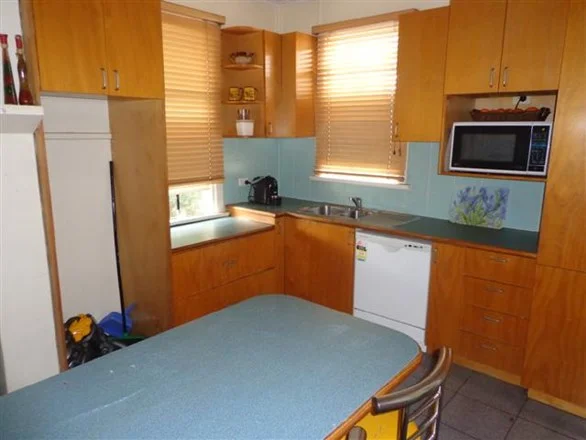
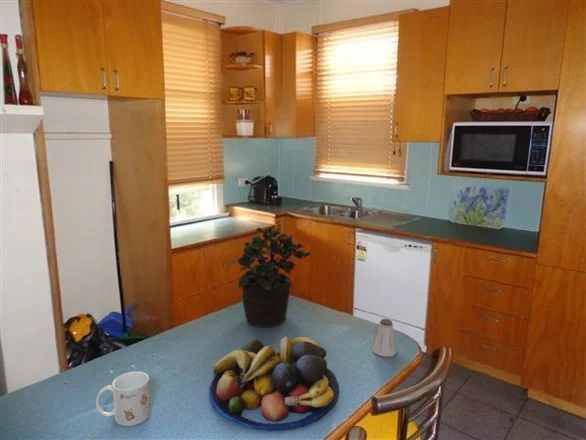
+ fruit bowl [208,335,340,432]
+ saltshaker [372,318,397,358]
+ mug [95,370,152,427]
+ potted plant [236,223,311,328]
